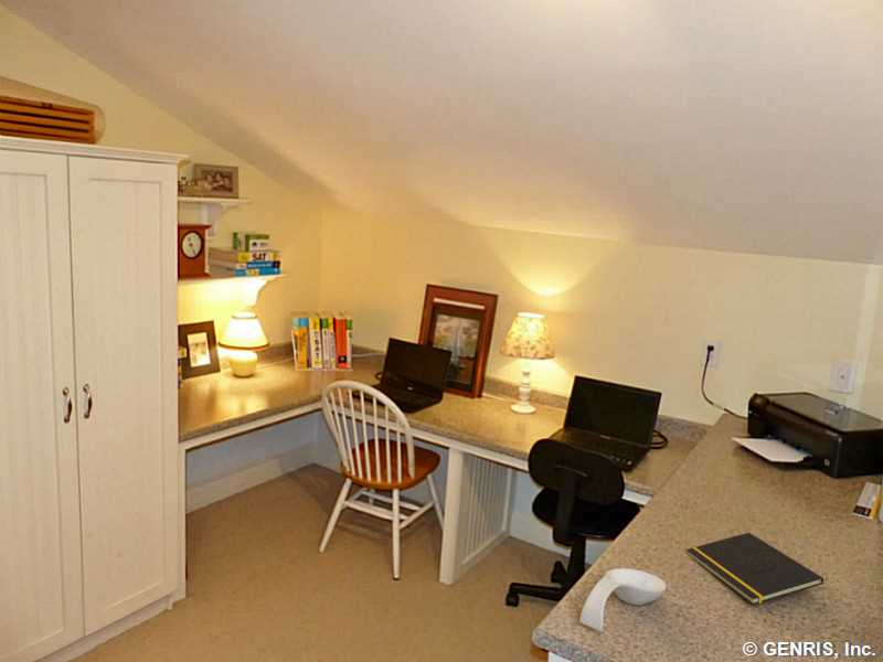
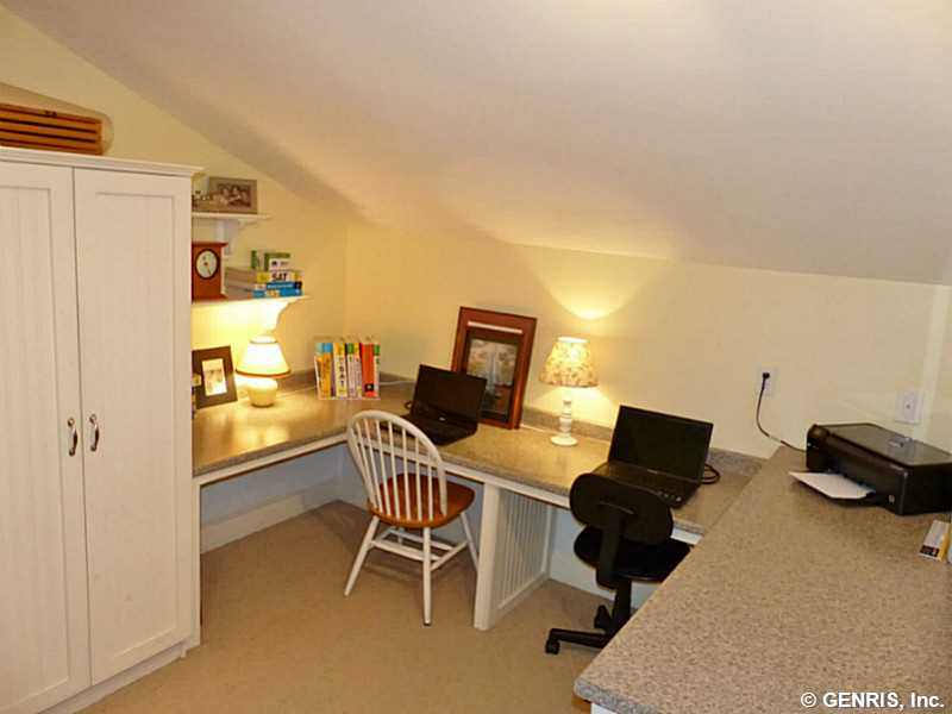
- spoon rest [578,567,668,632]
- notepad [685,532,825,606]
